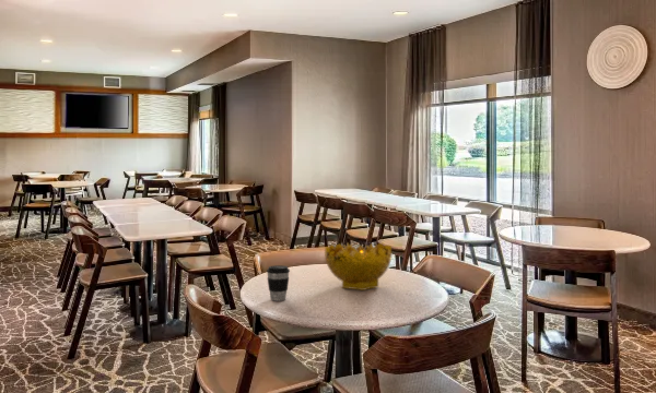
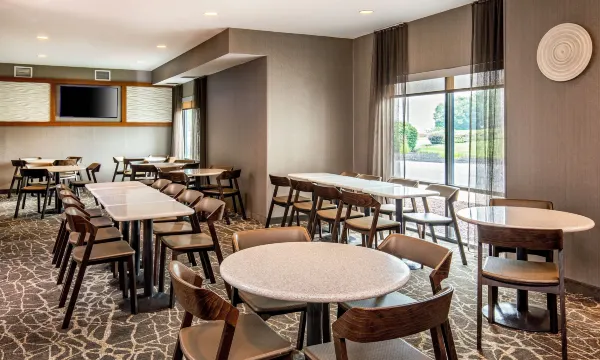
- coffee cup [266,264,291,301]
- decorative bowl [324,241,393,291]
